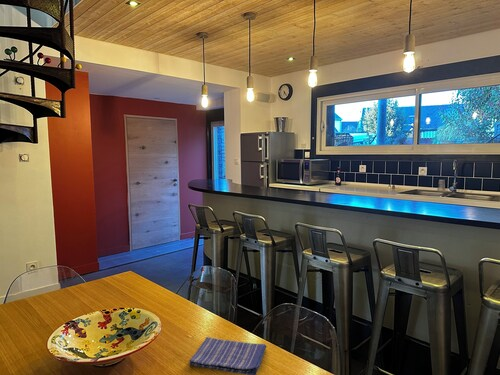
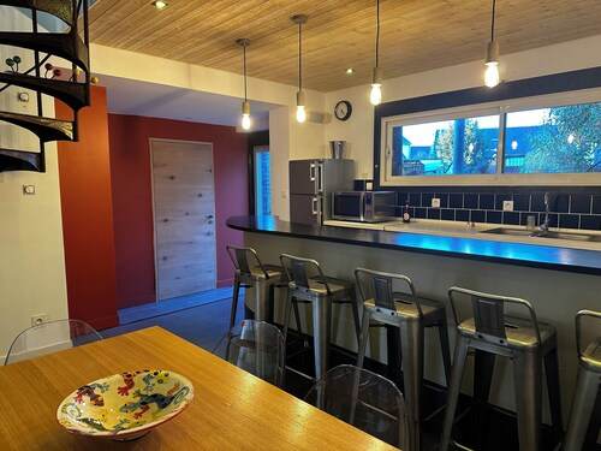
- dish towel [188,336,268,375]
